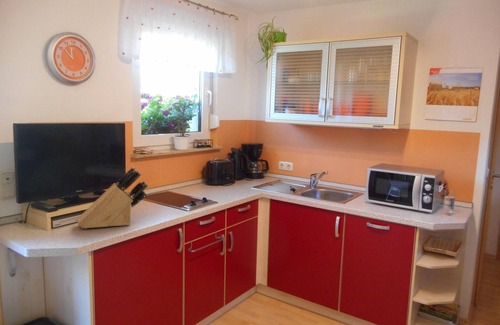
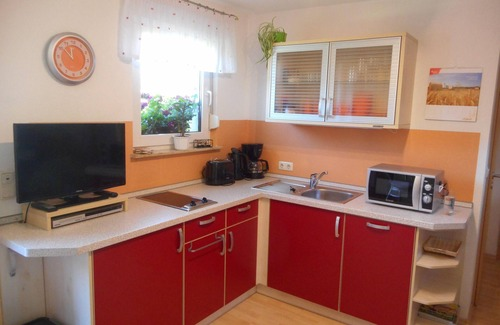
- knife block [77,166,149,229]
